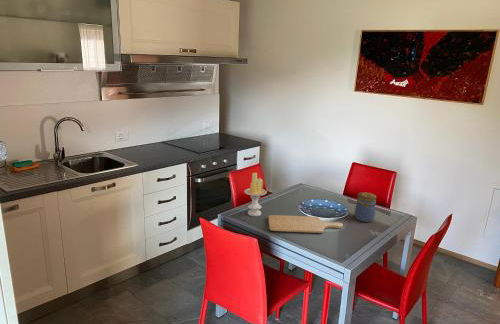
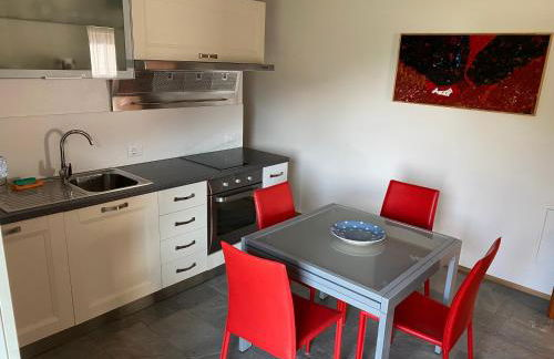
- candle [244,172,268,217]
- jar [354,191,377,223]
- chopping board [267,214,344,234]
